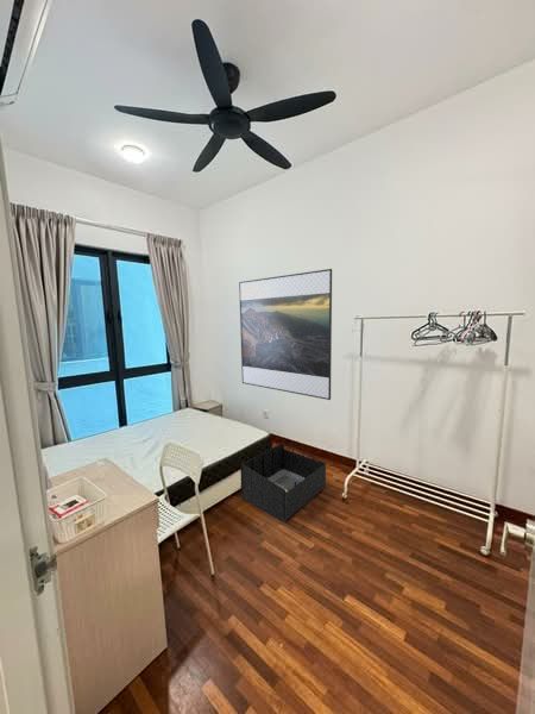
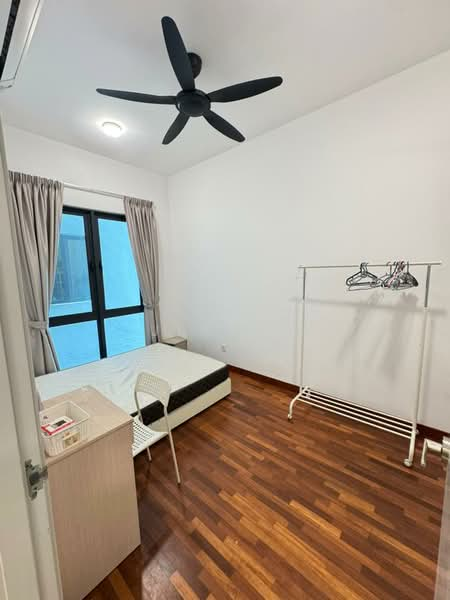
- storage bin [239,441,327,525]
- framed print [238,268,333,401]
